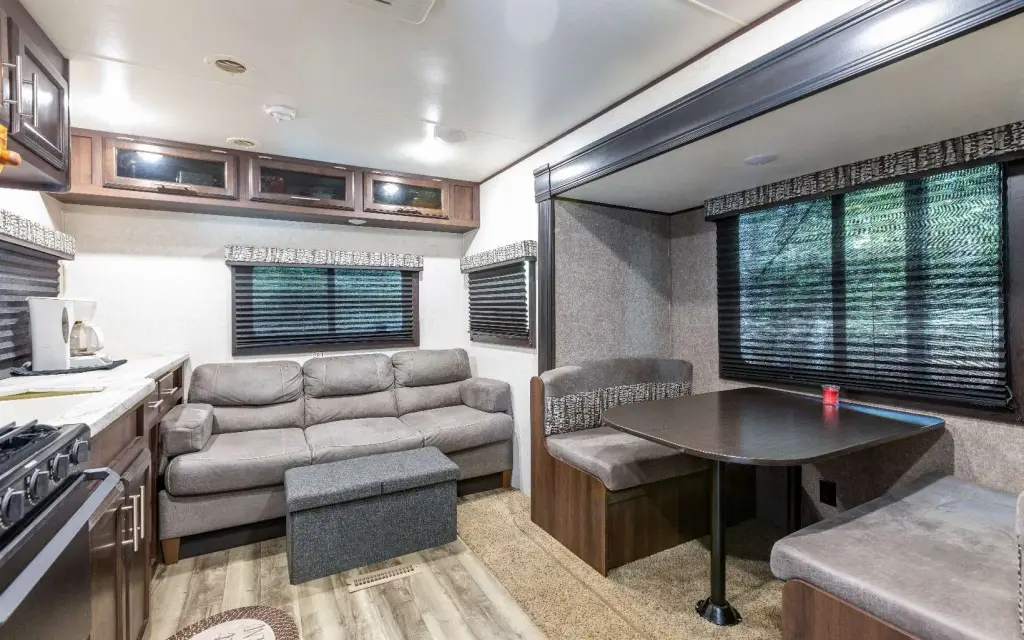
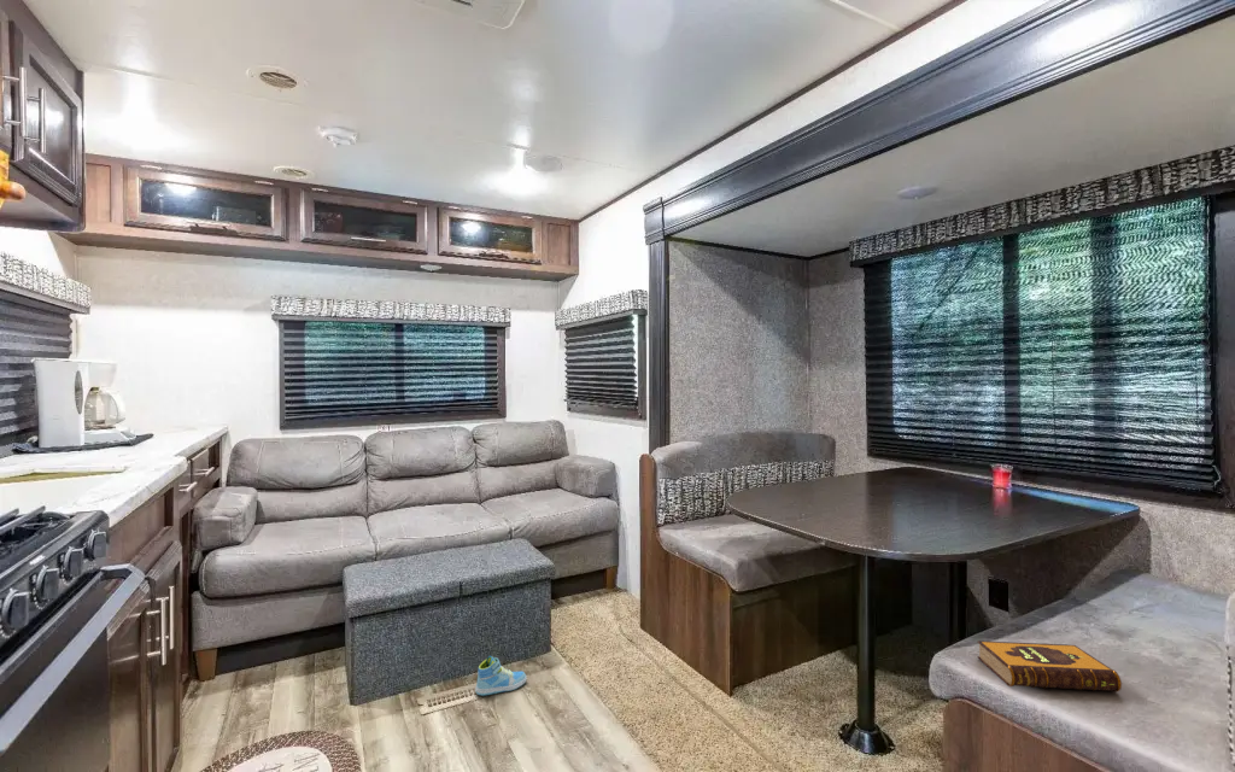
+ sneaker [474,655,528,696]
+ hardback book [976,639,1123,694]
